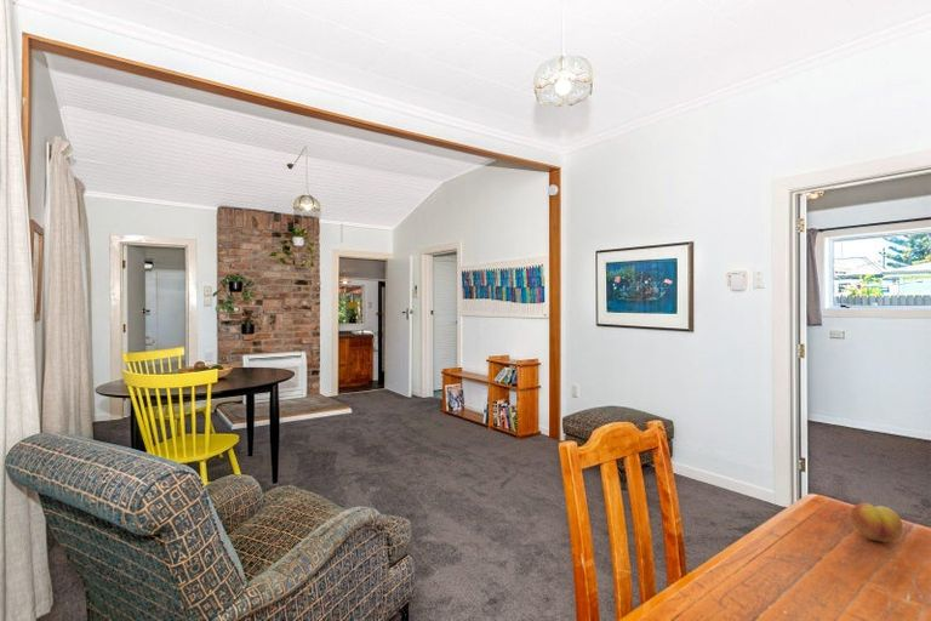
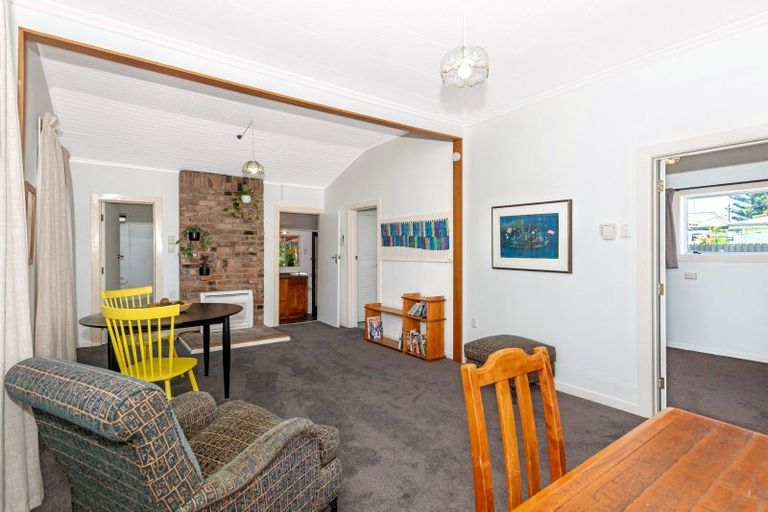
- fruit [849,502,904,543]
